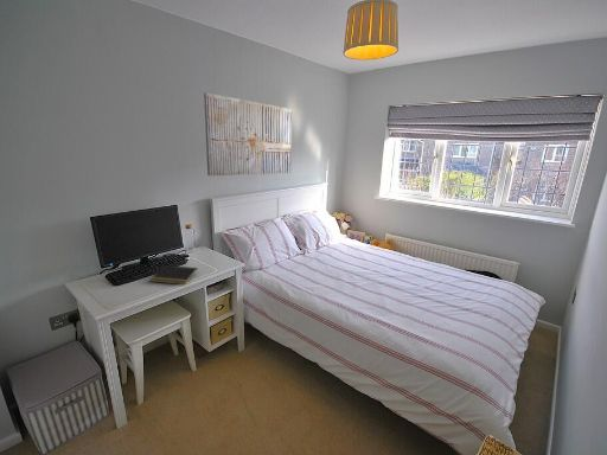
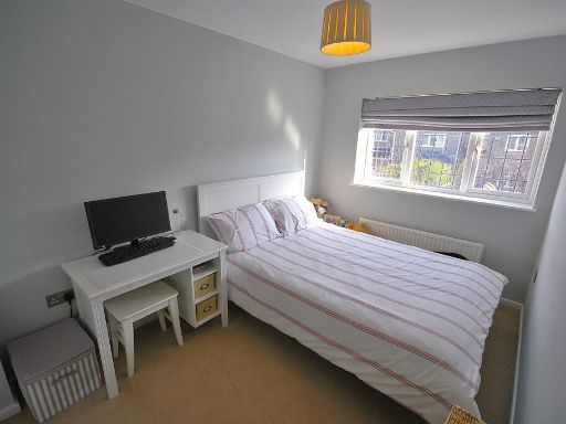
- wall art [203,91,293,177]
- notepad [149,264,199,286]
